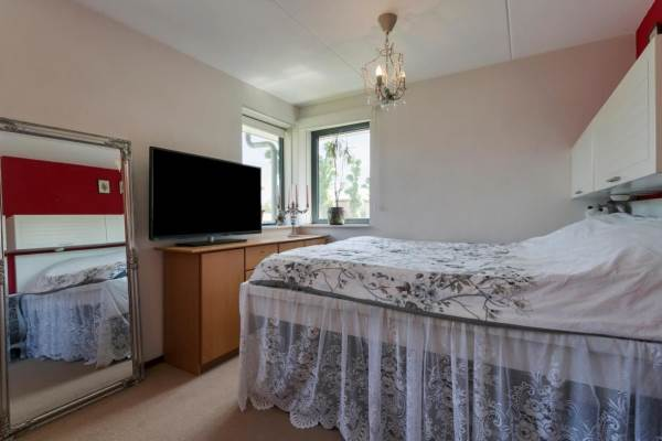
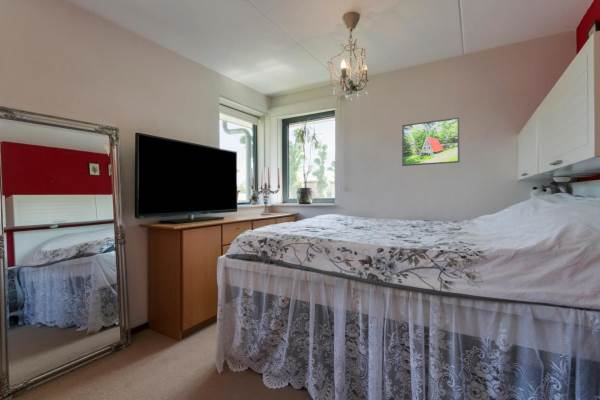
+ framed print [401,116,461,167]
